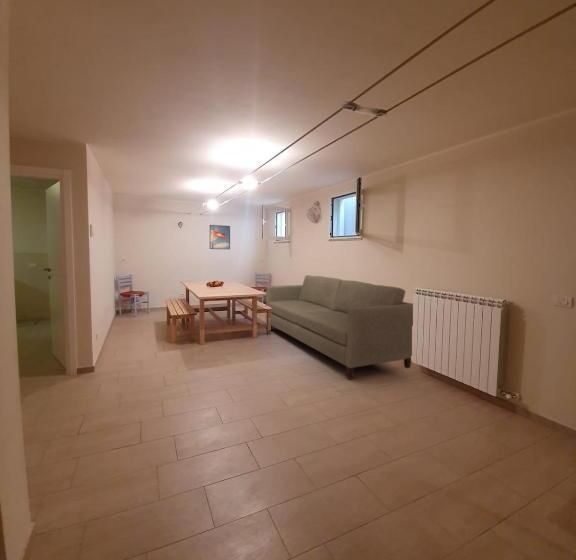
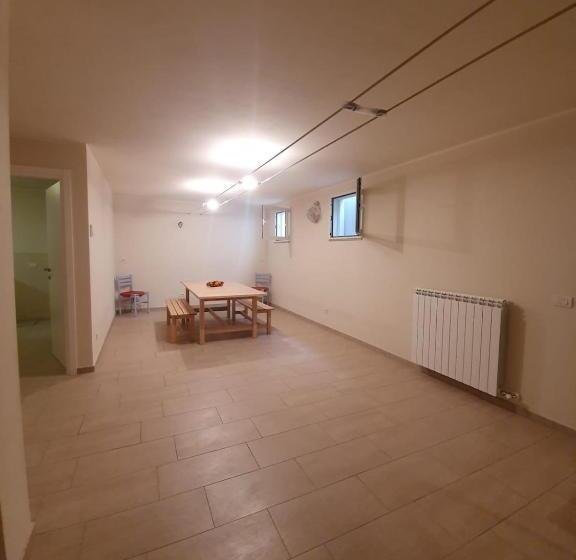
- sofa [265,274,414,380]
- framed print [209,224,231,250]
